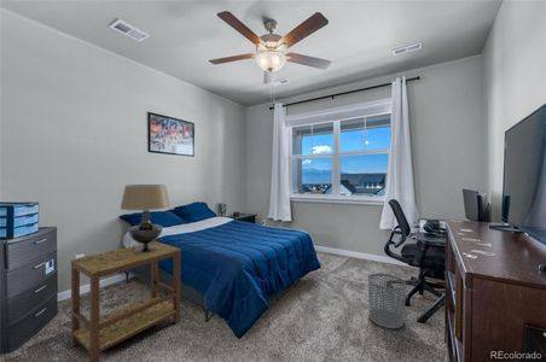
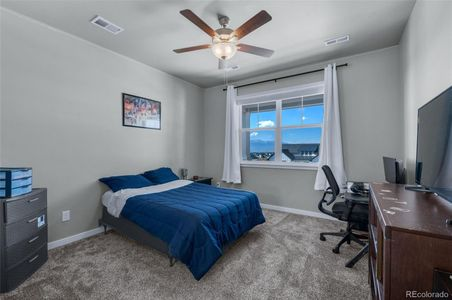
- waste bin [367,273,407,329]
- table lamp [118,183,172,253]
- side table [70,240,182,362]
